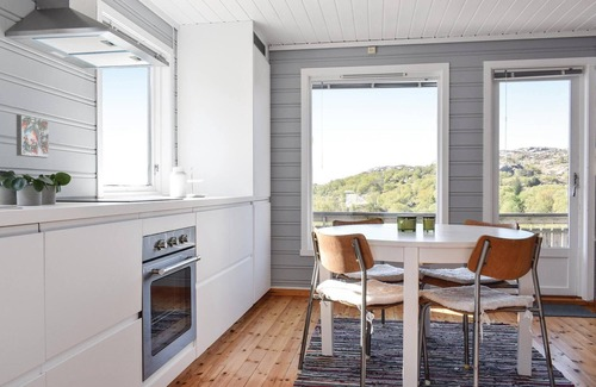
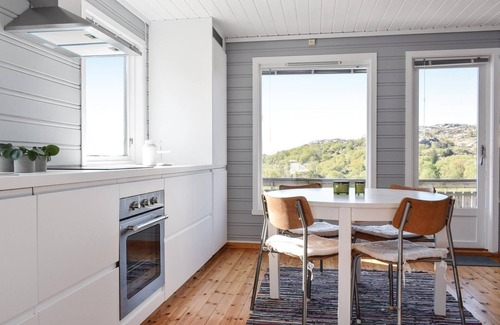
- decorative tile [15,113,50,160]
